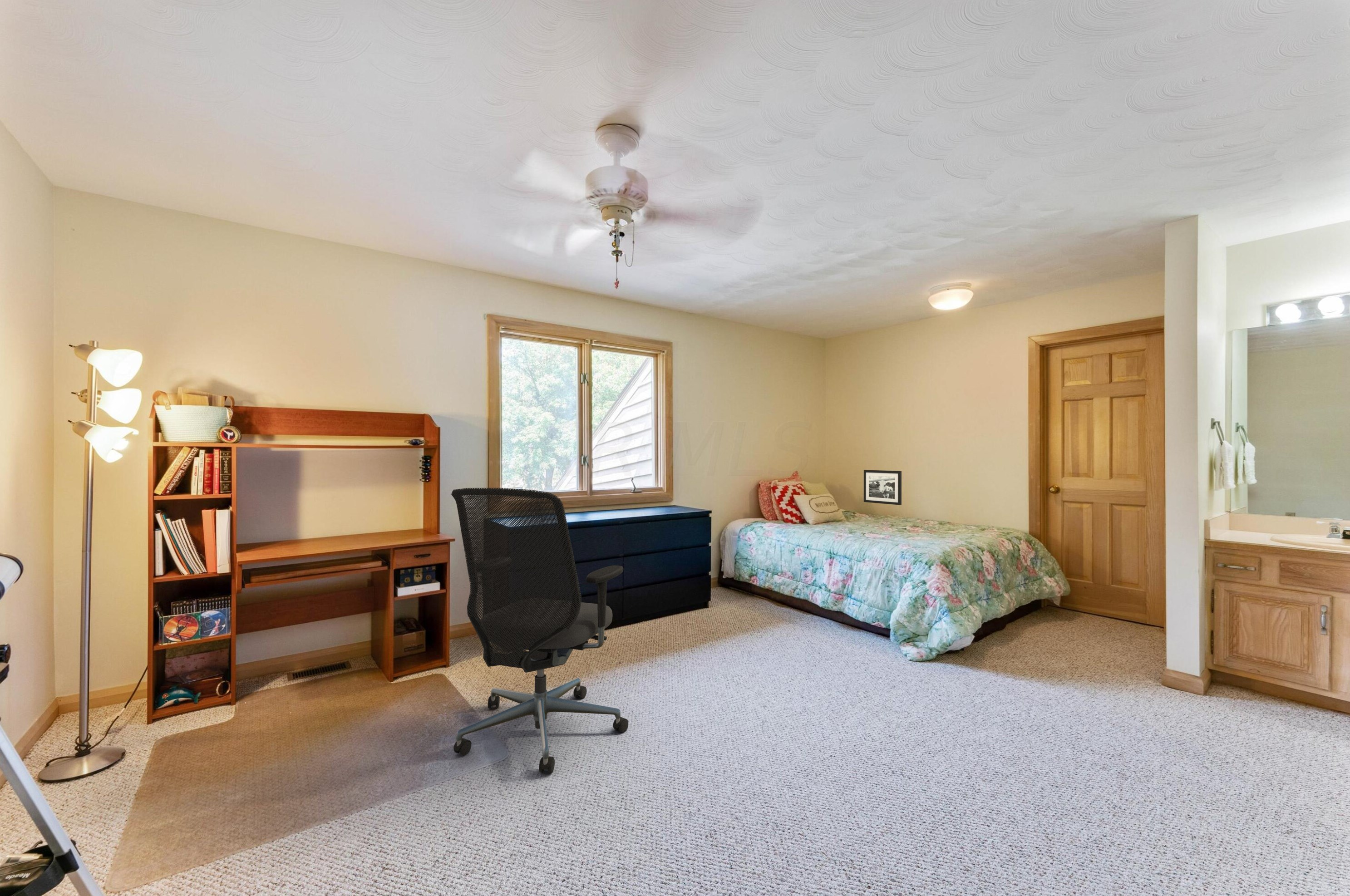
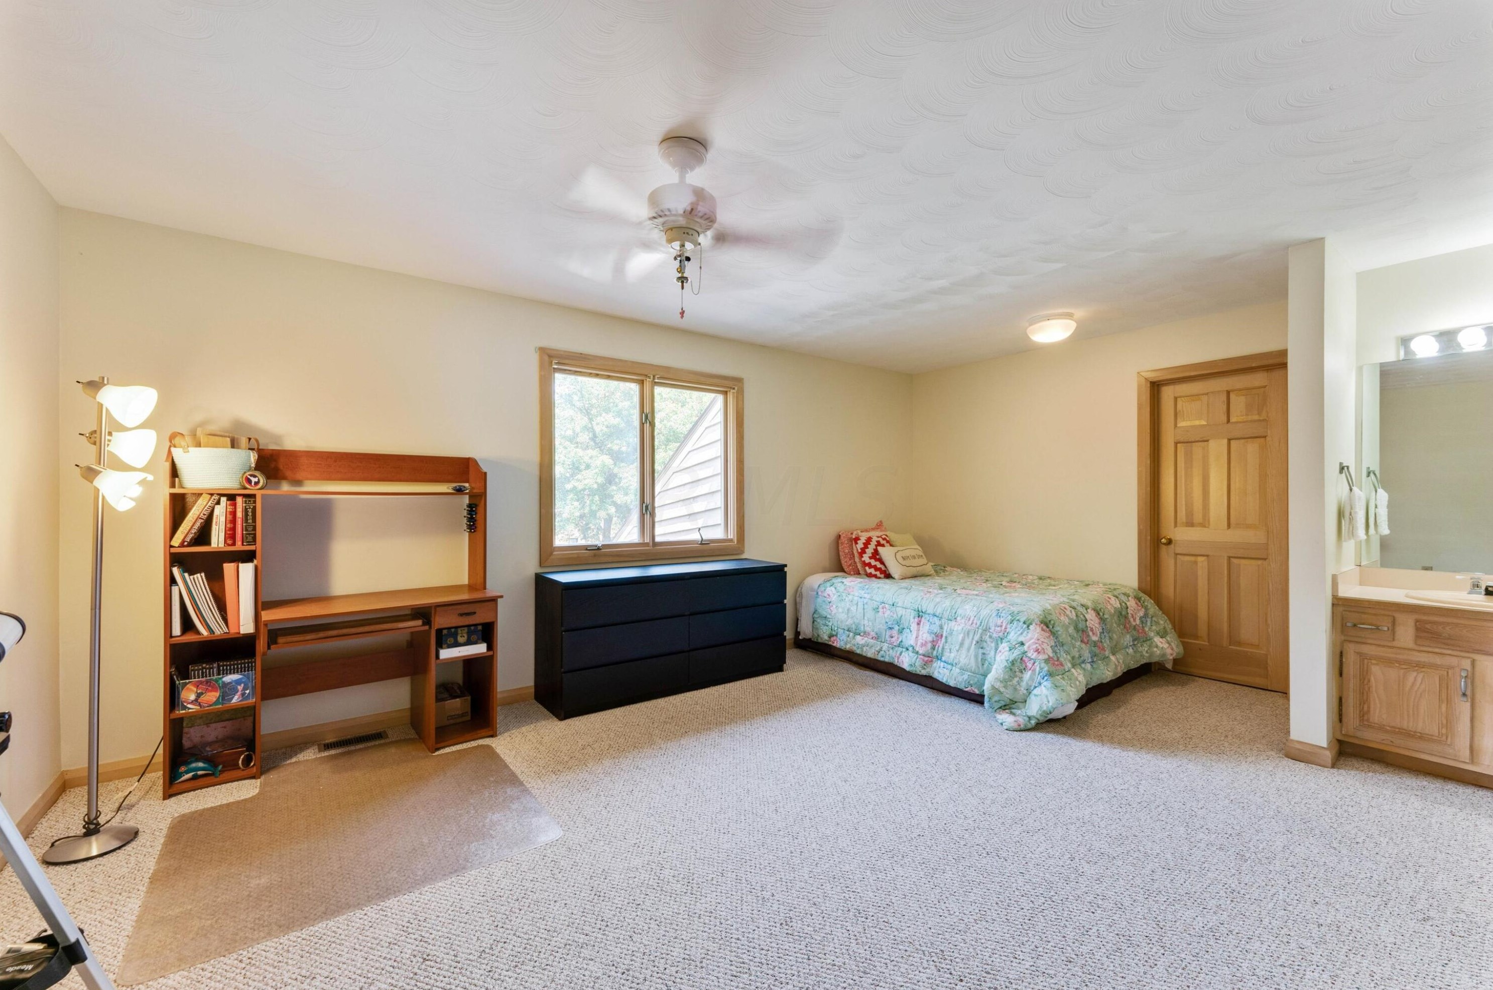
- picture frame [863,469,902,506]
- office chair [451,487,629,773]
